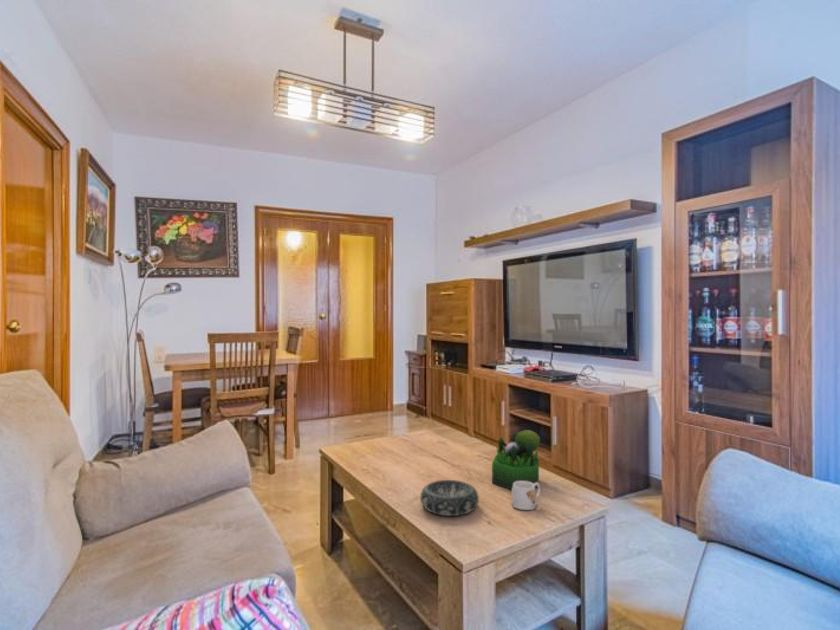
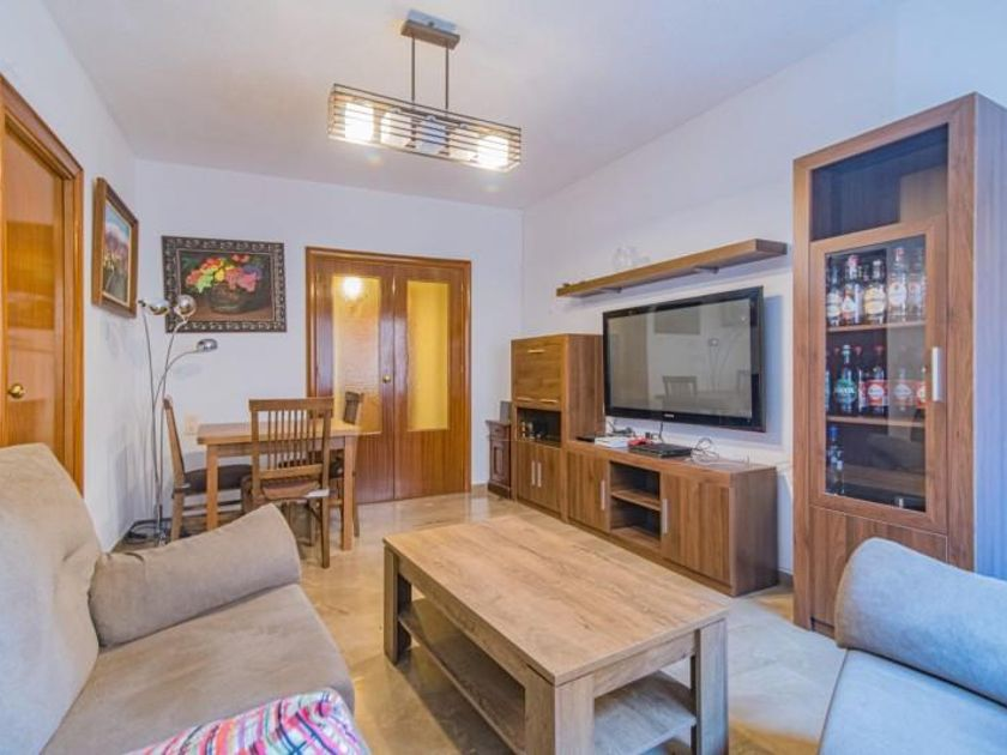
- mug [510,481,541,511]
- decorative bowl [419,479,480,517]
- plant [491,429,541,491]
